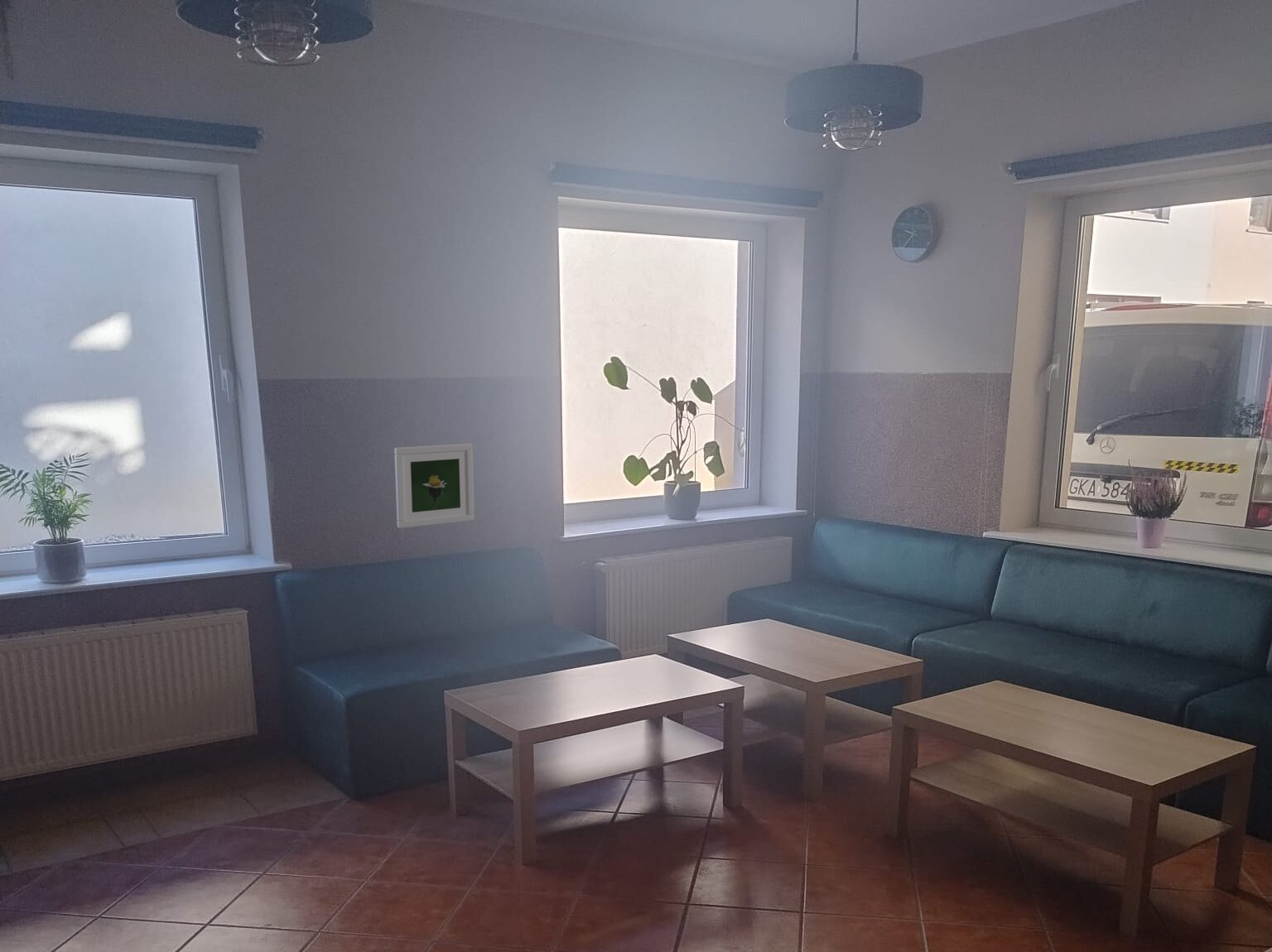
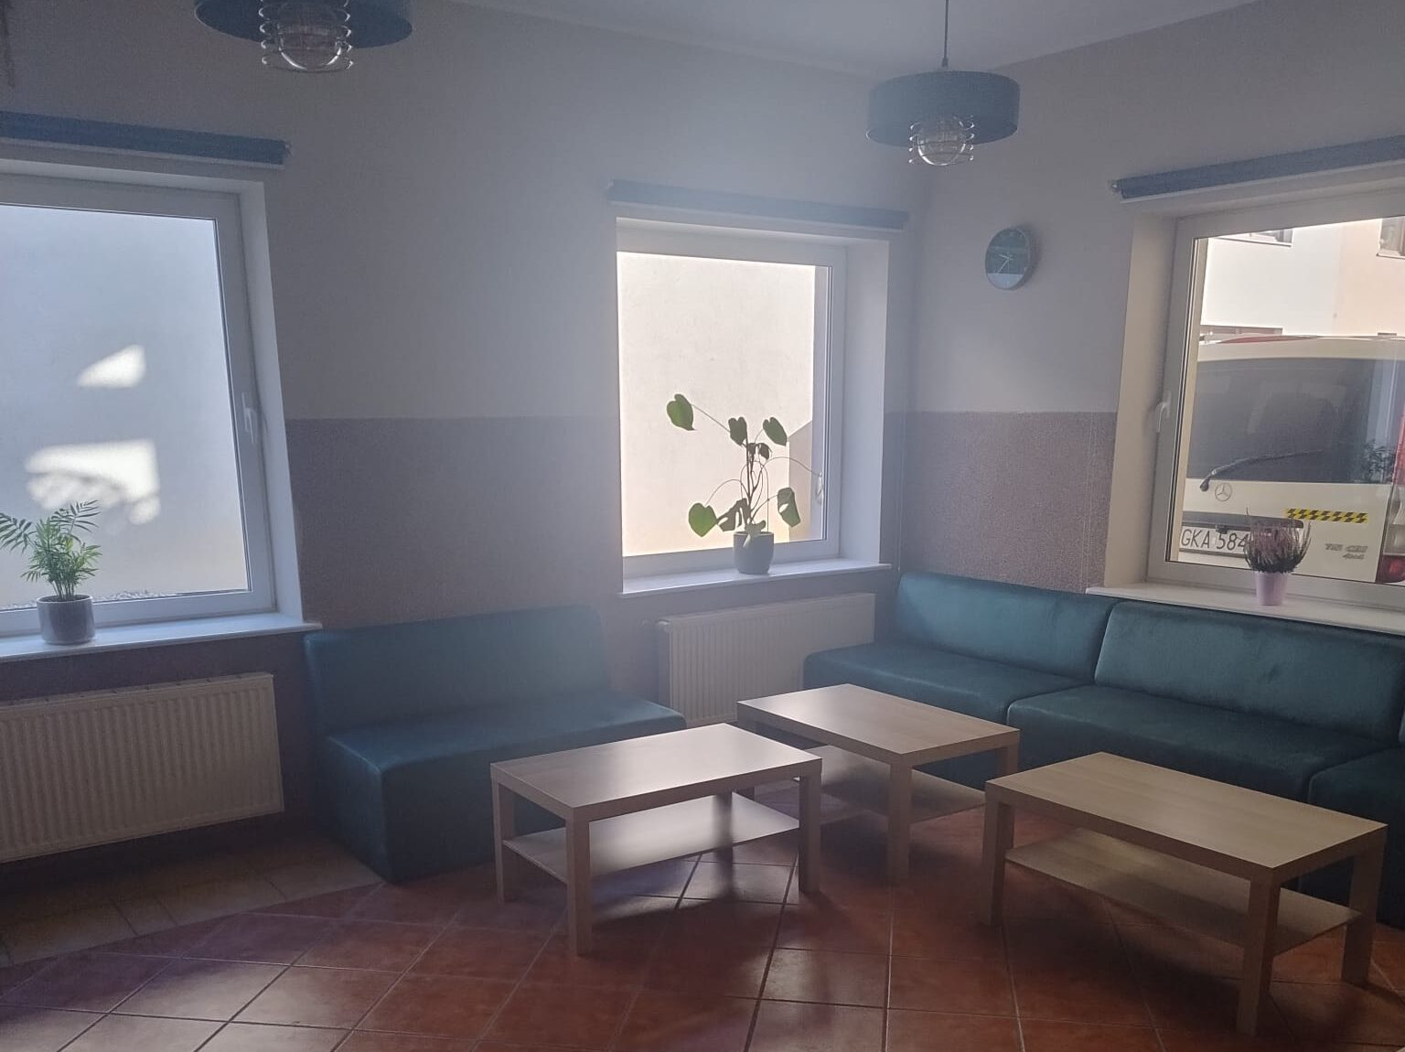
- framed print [393,443,475,529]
